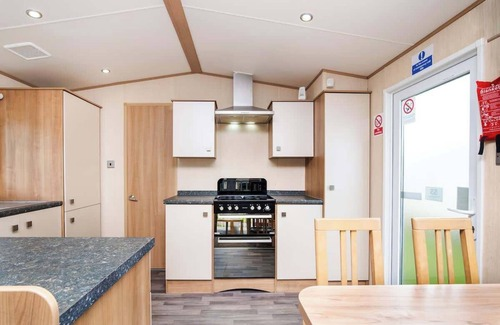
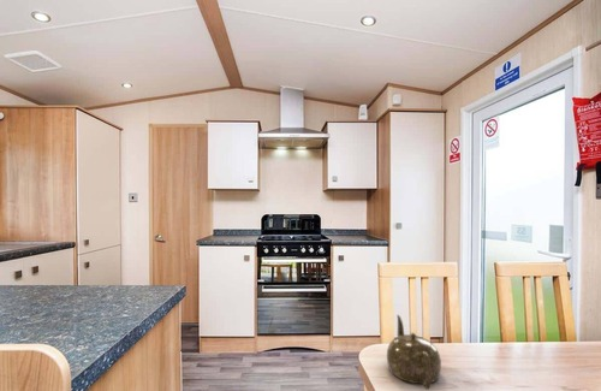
+ teapot [386,314,442,391]
